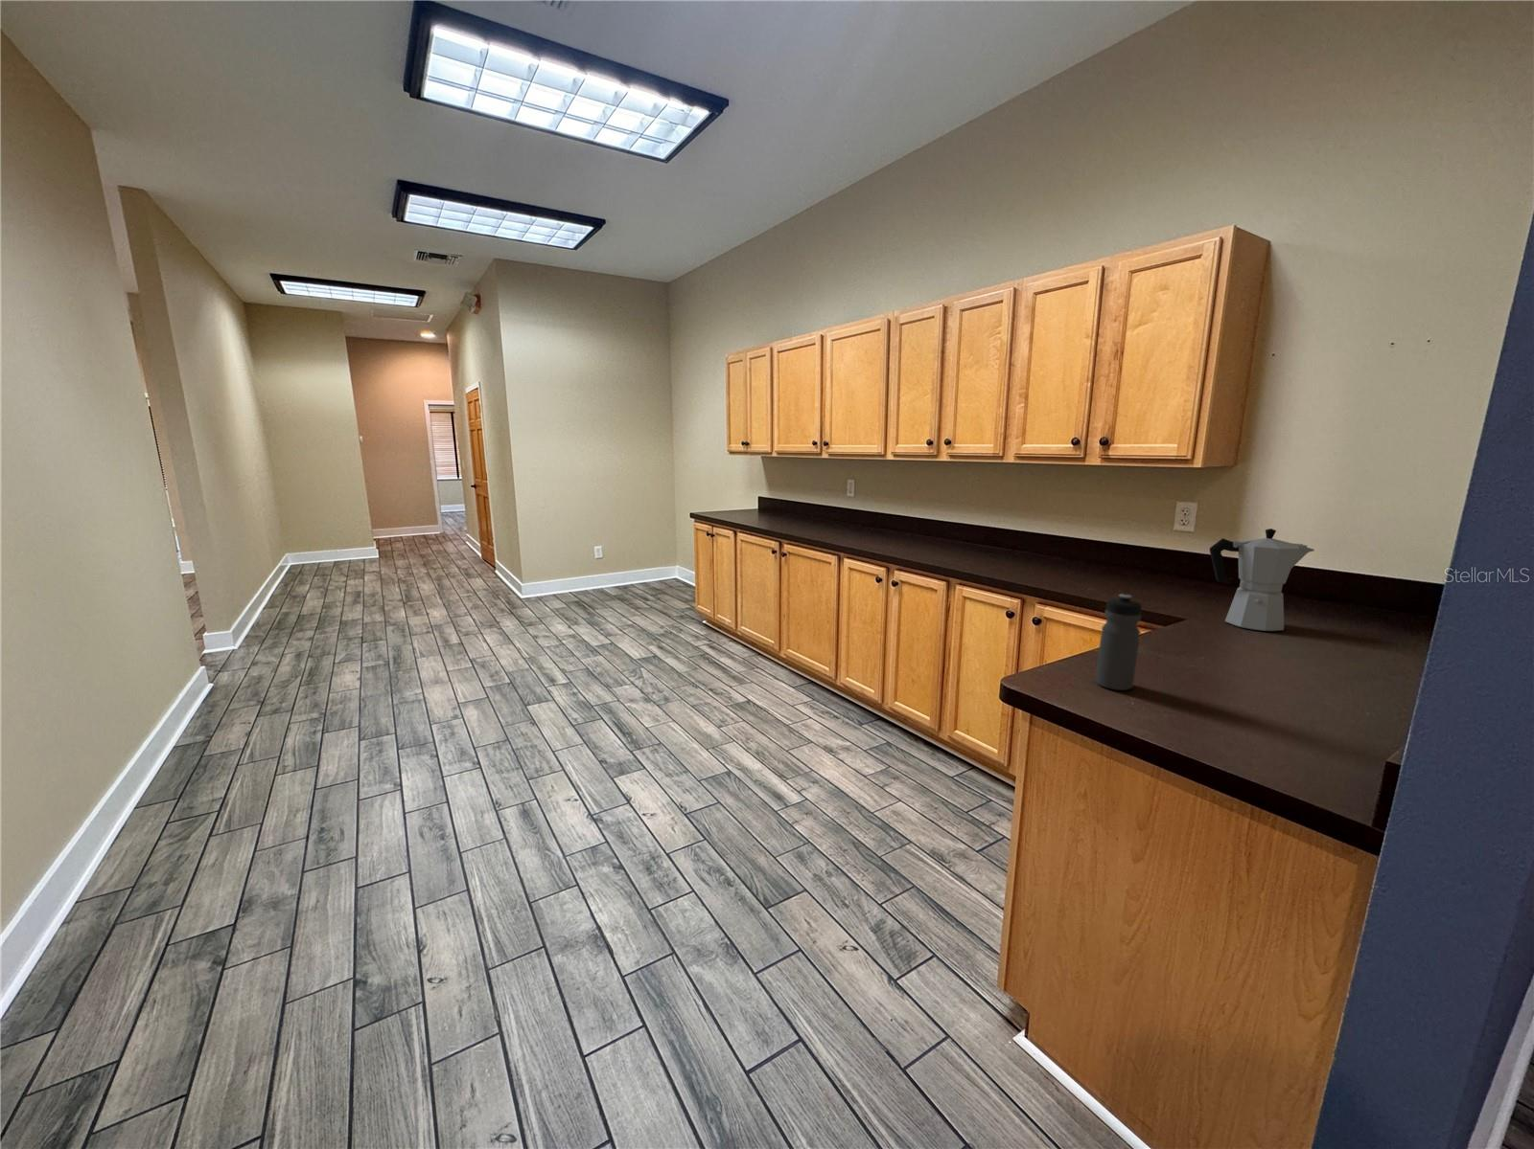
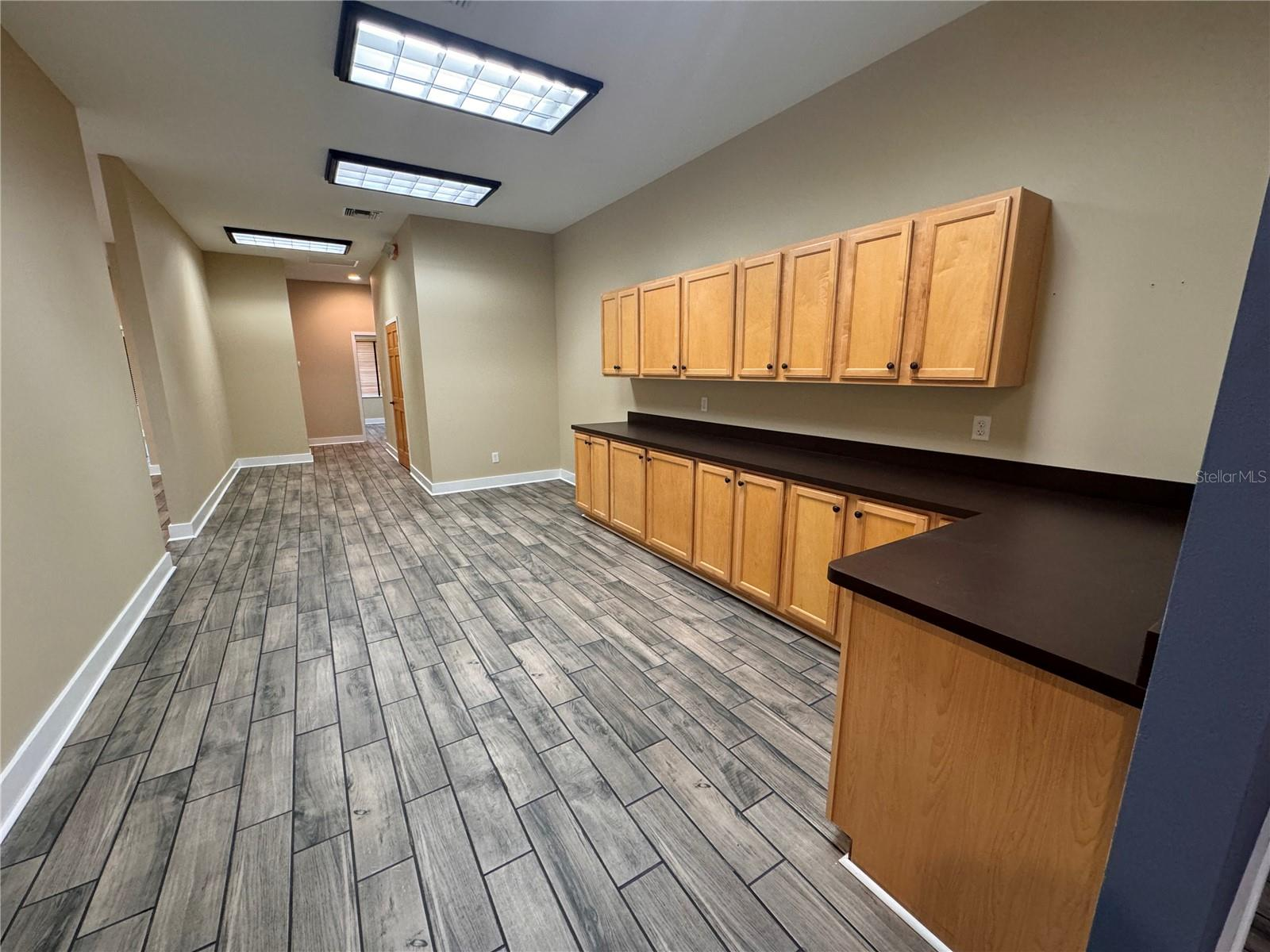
- moka pot [1209,527,1315,632]
- water bottle [1094,594,1143,692]
